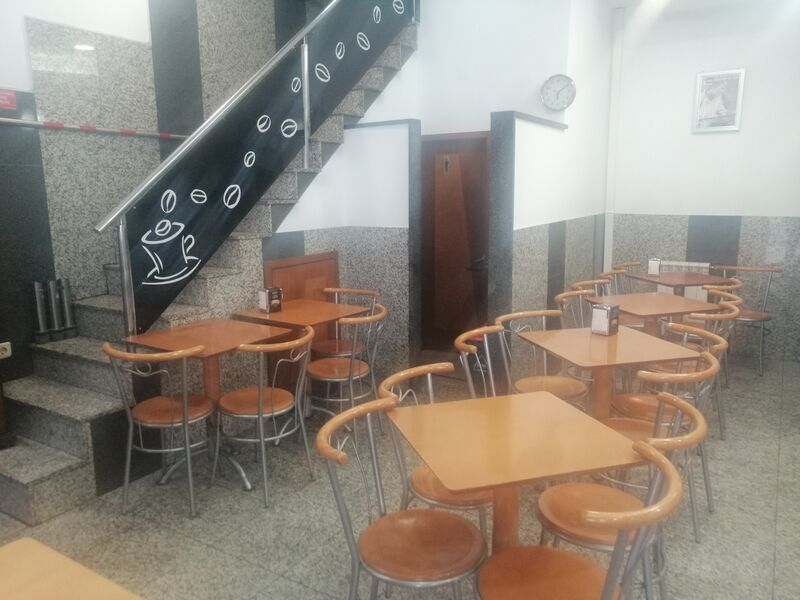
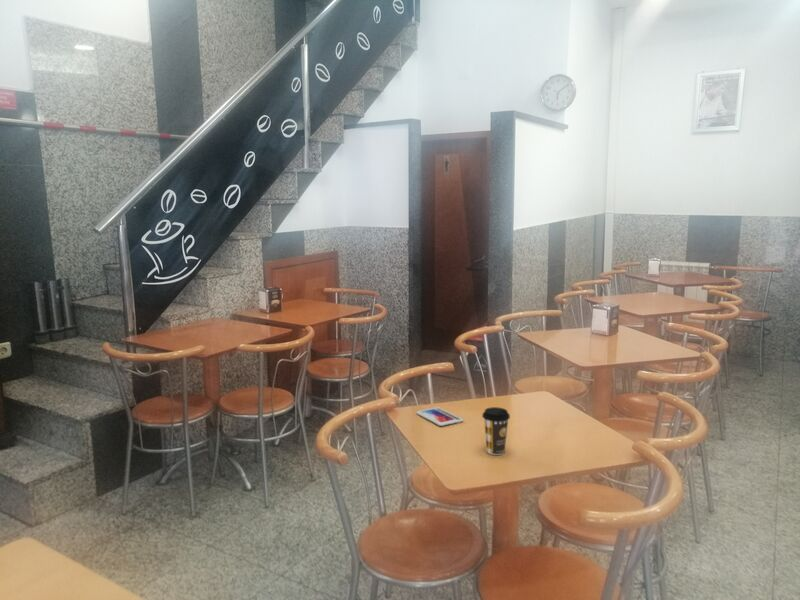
+ smartphone [416,406,464,427]
+ coffee cup [481,406,511,456]
